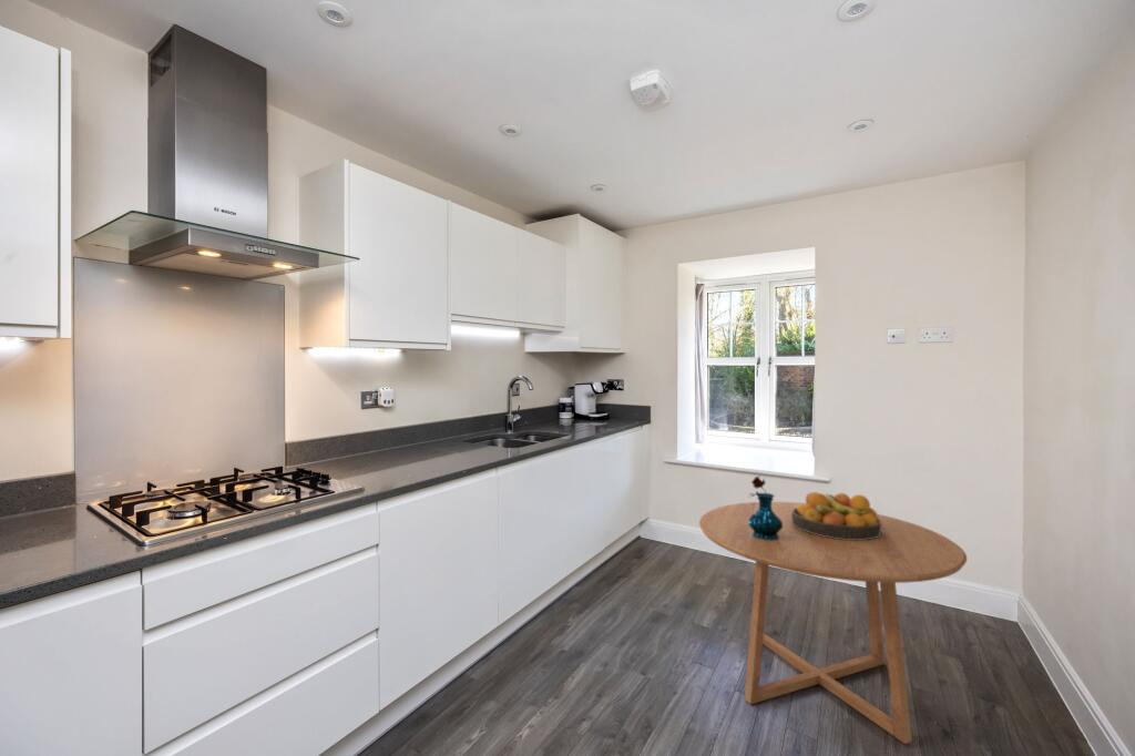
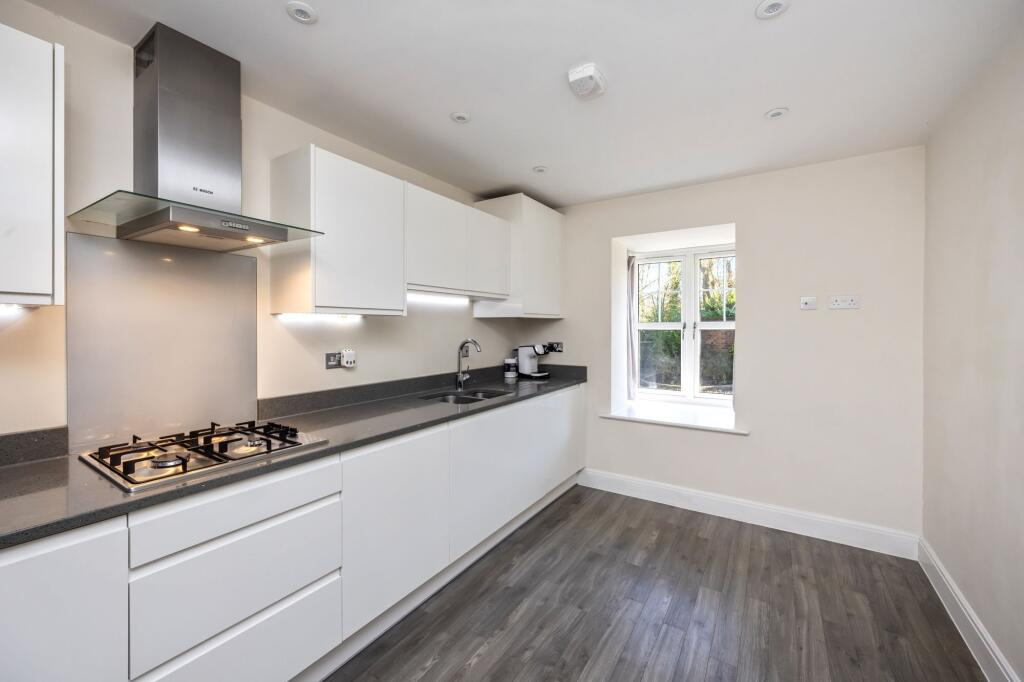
- dining table [698,501,968,745]
- vase [748,476,783,541]
- fruit bowl [791,491,881,540]
